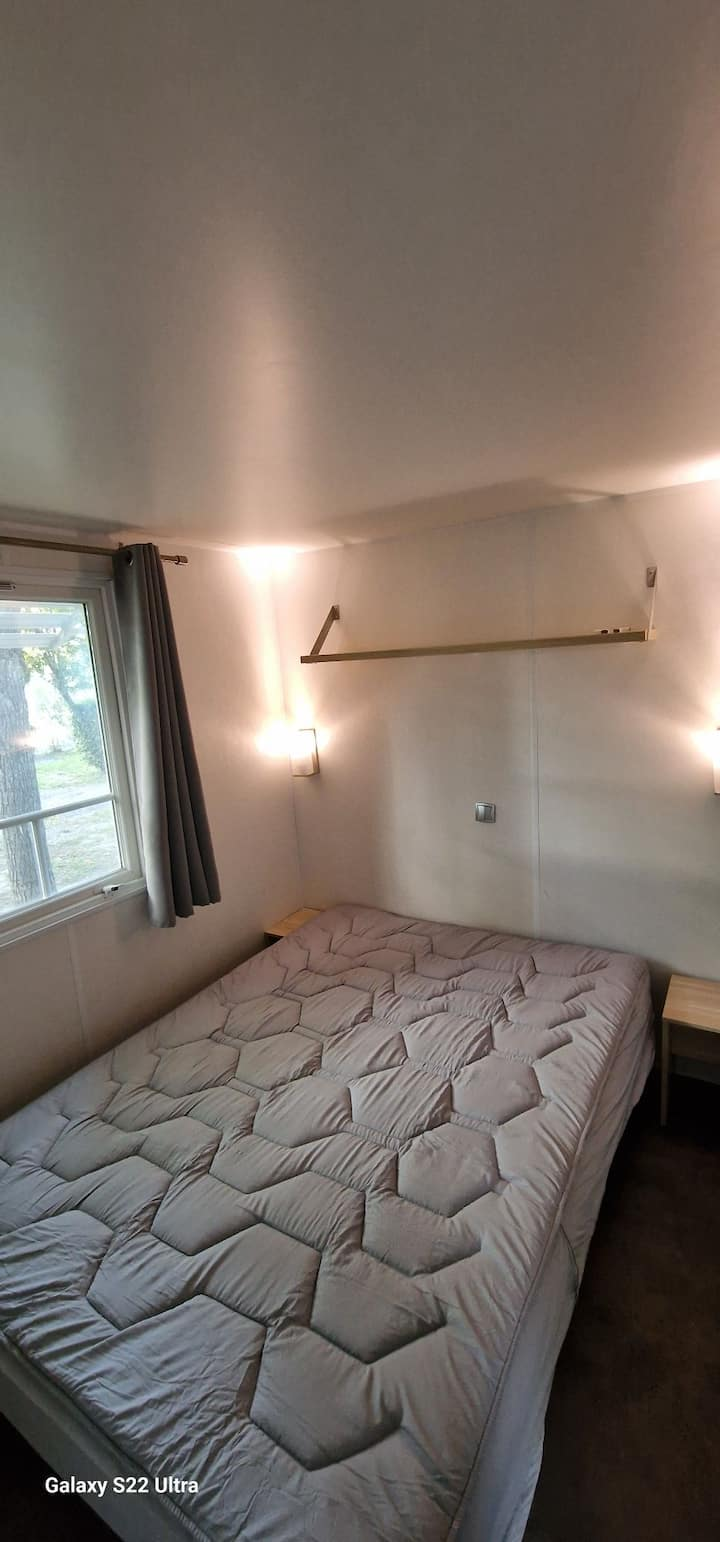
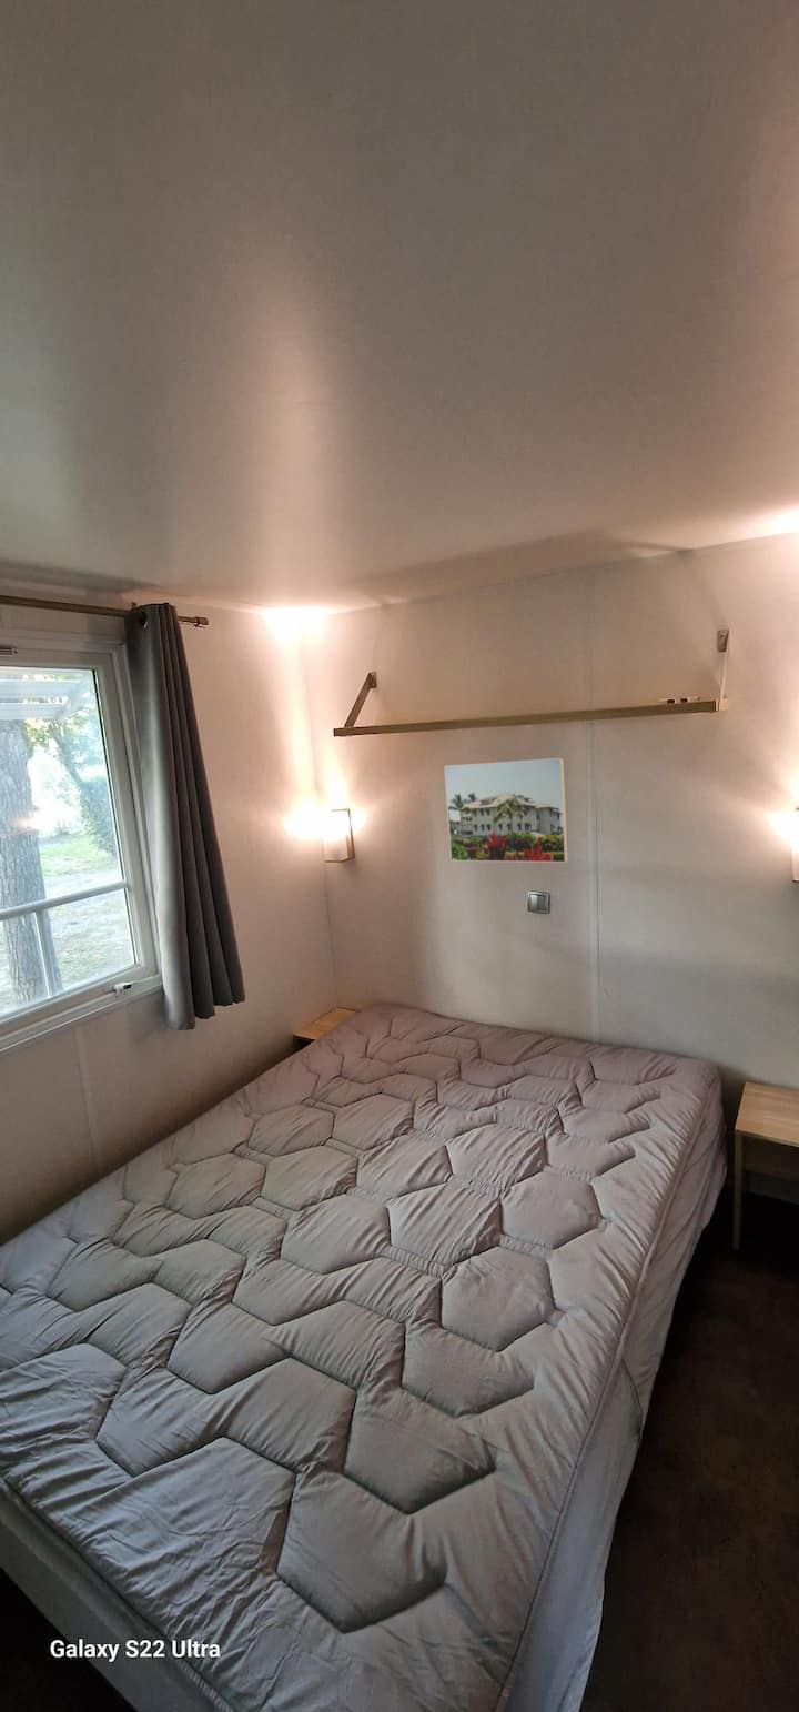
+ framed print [443,756,569,864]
